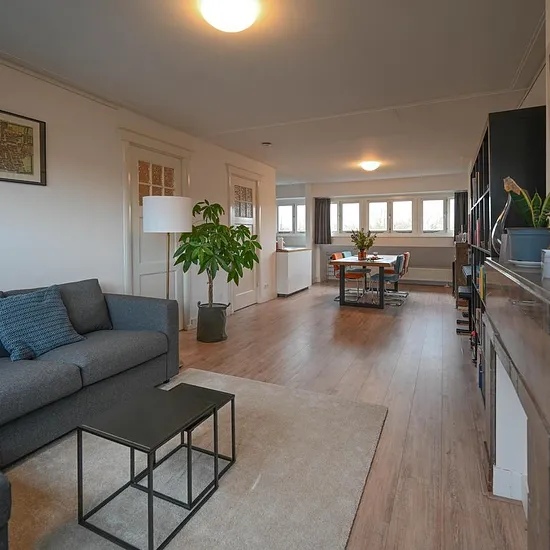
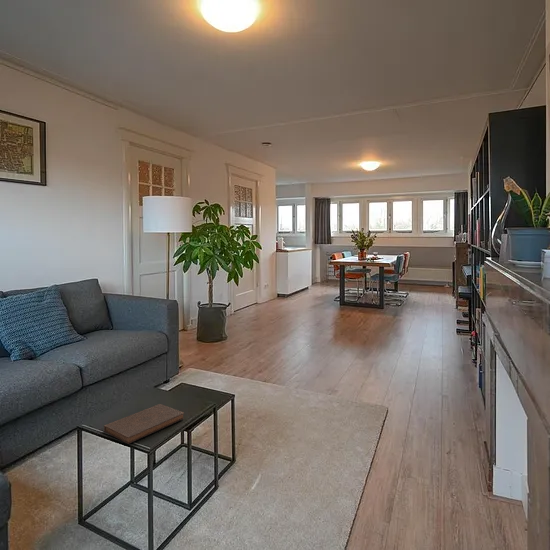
+ book [103,403,185,445]
